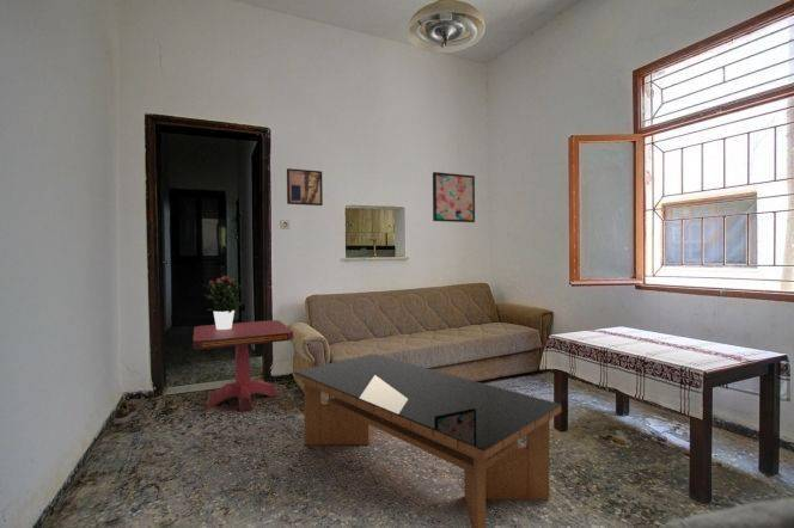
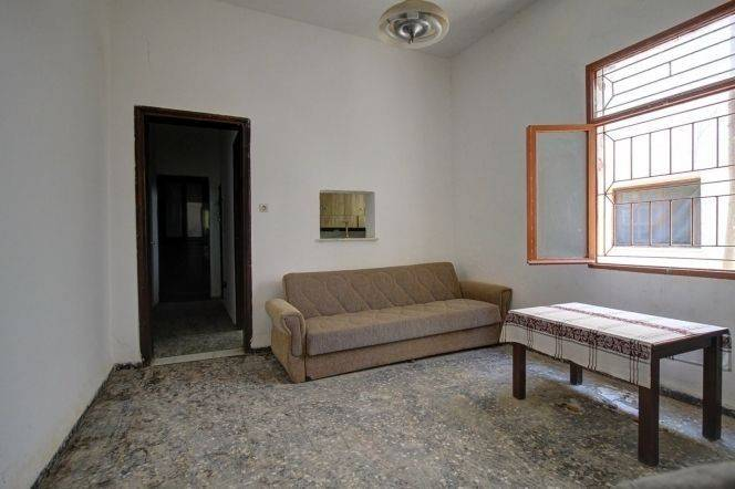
- shoe [112,399,139,425]
- wall art [286,167,324,207]
- wall art [432,171,476,223]
- side table [191,319,294,412]
- coffee table [293,352,562,528]
- potted flower [201,275,244,330]
